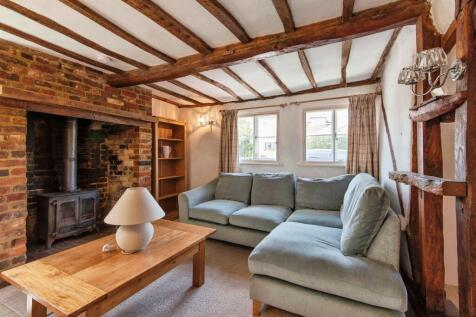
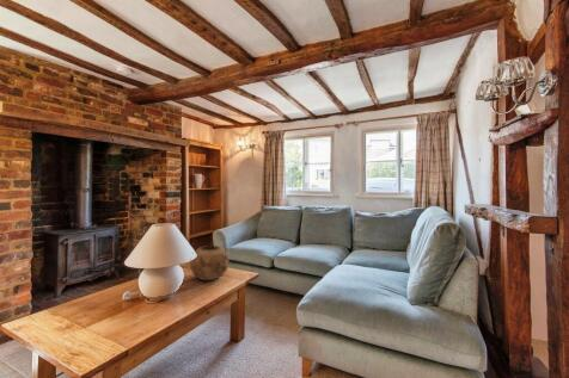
+ decorative bowl [189,244,231,281]
